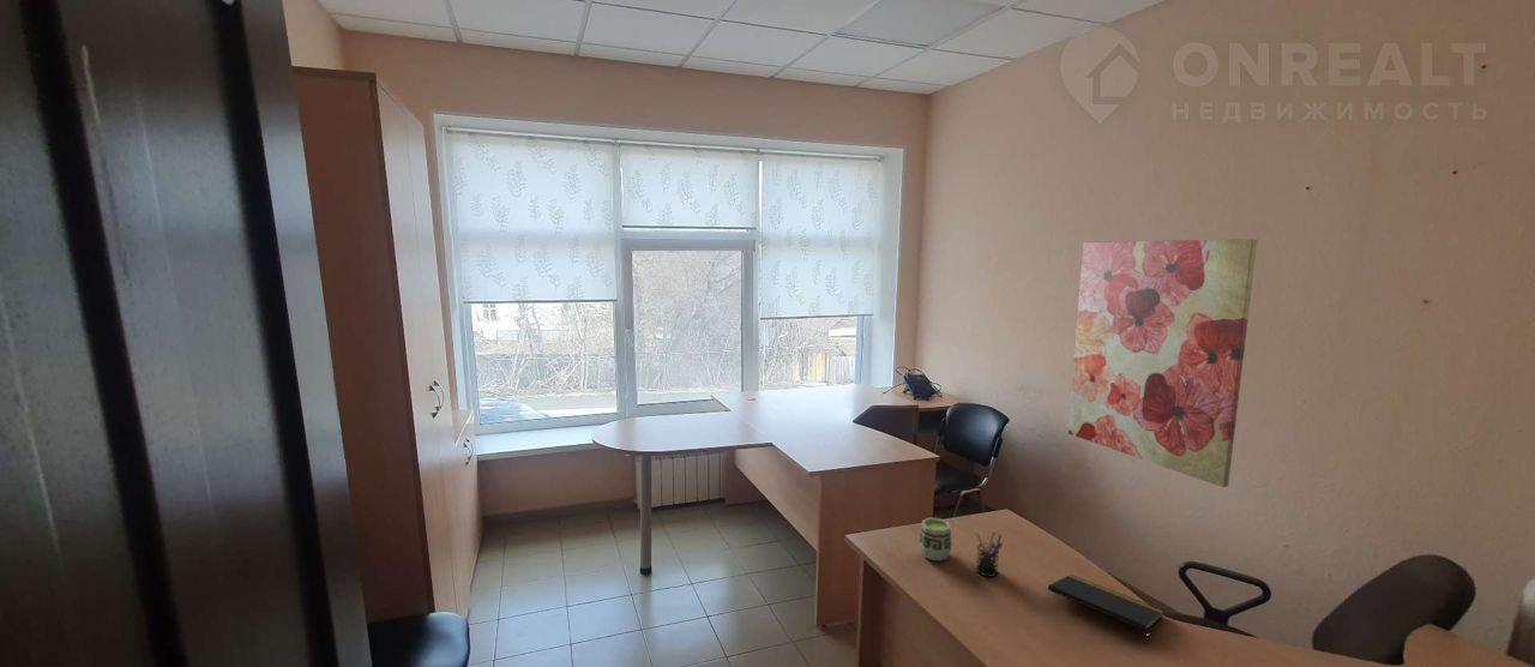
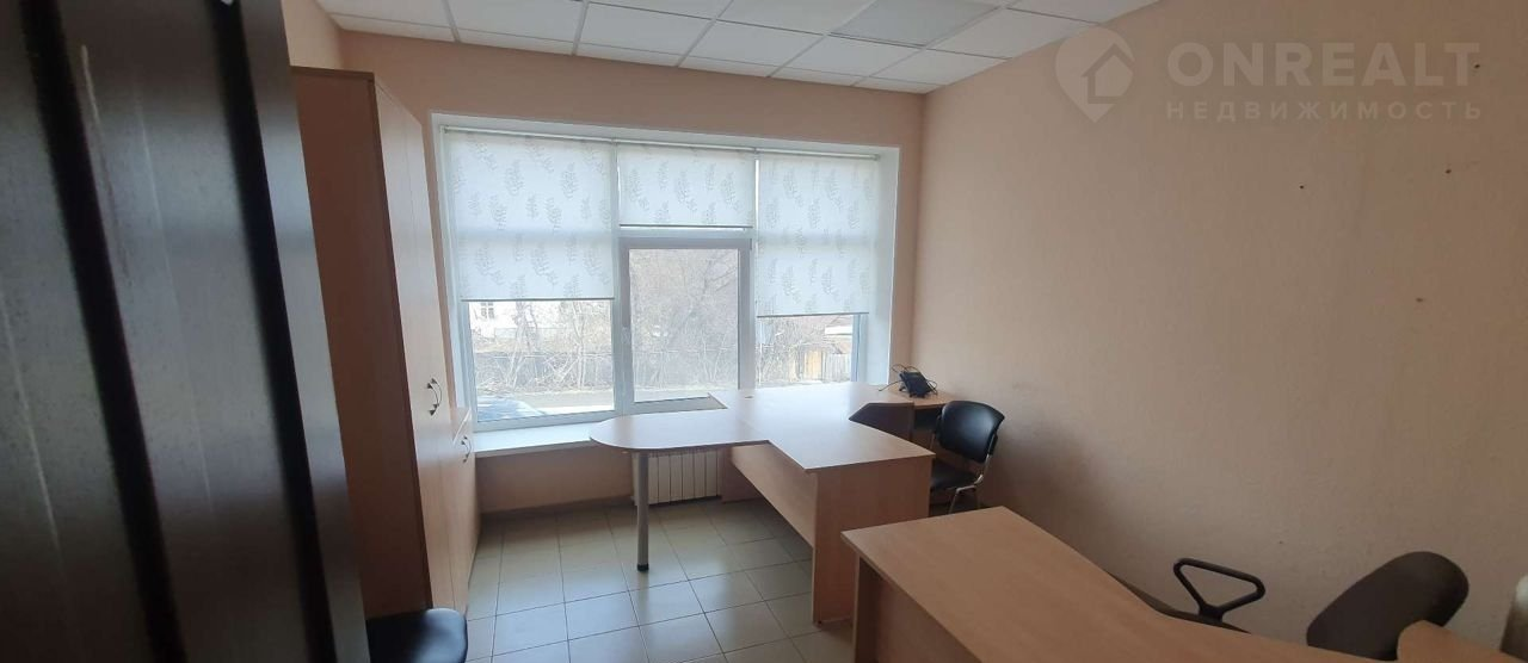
- notepad [1047,573,1166,644]
- cup [917,517,953,561]
- wall art [1067,238,1259,488]
- pen holder [974,529,1004,578]
